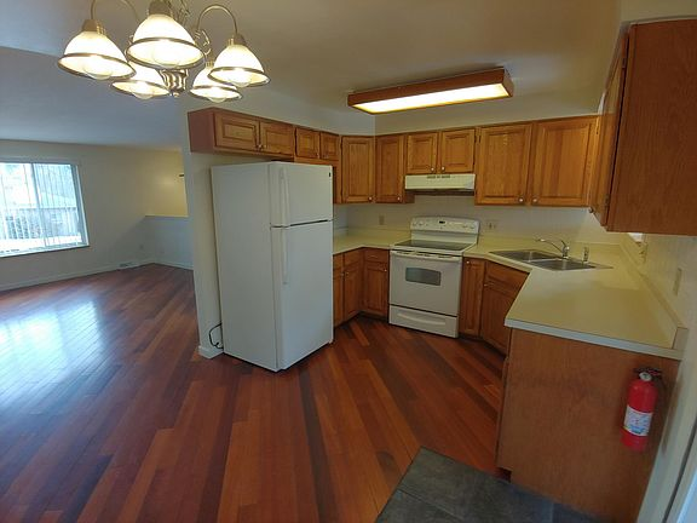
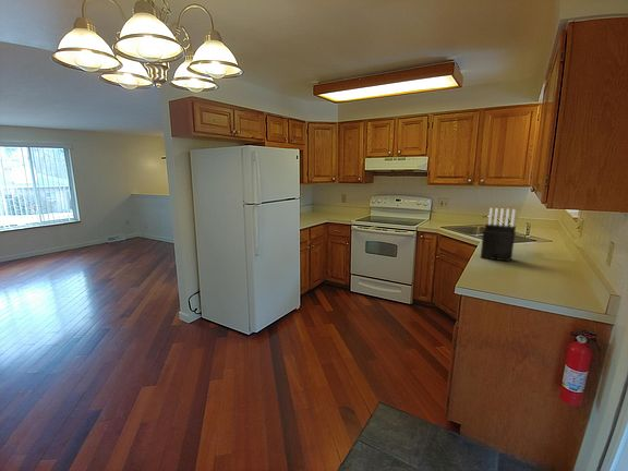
+ knife block [480,207,517,263]
